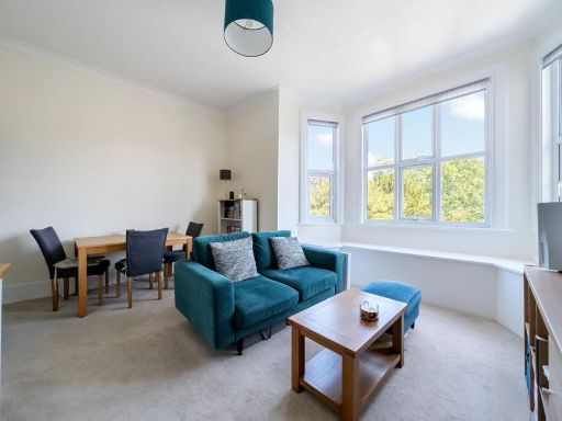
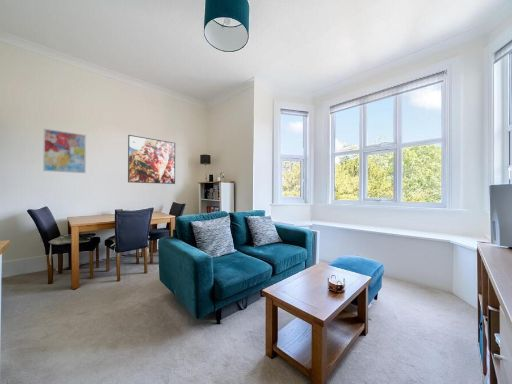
+ wall art [42,128,87,174]
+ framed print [127,134,176,185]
